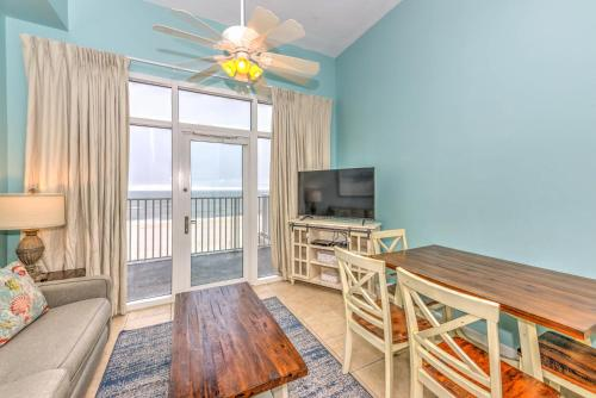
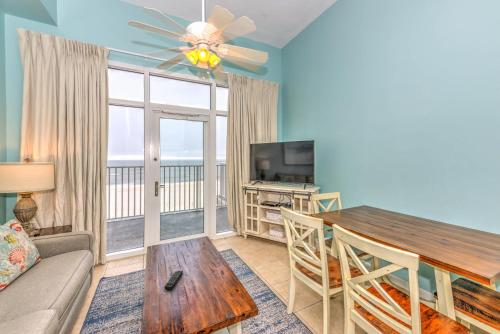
+ remote control [164,270,184,291]
